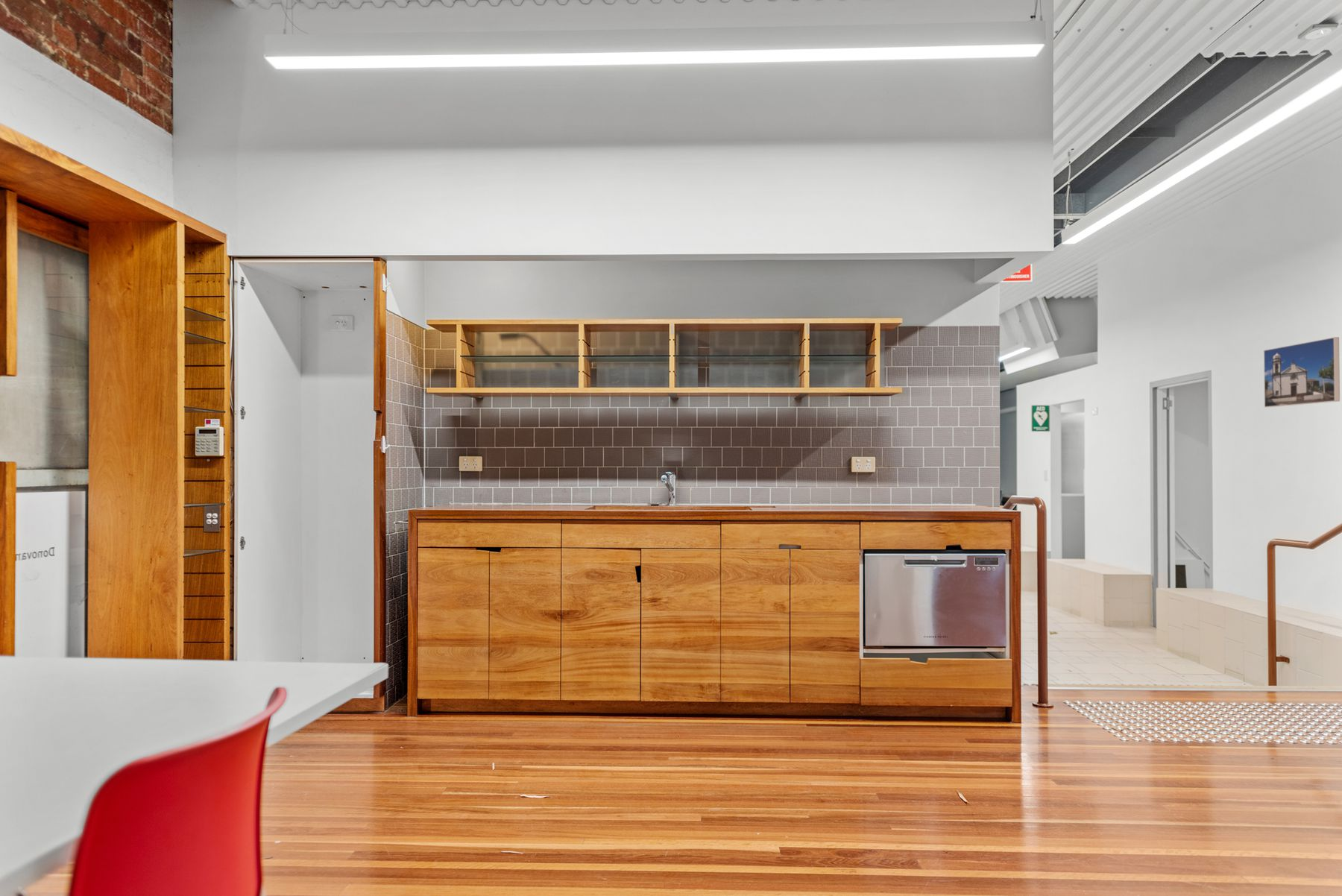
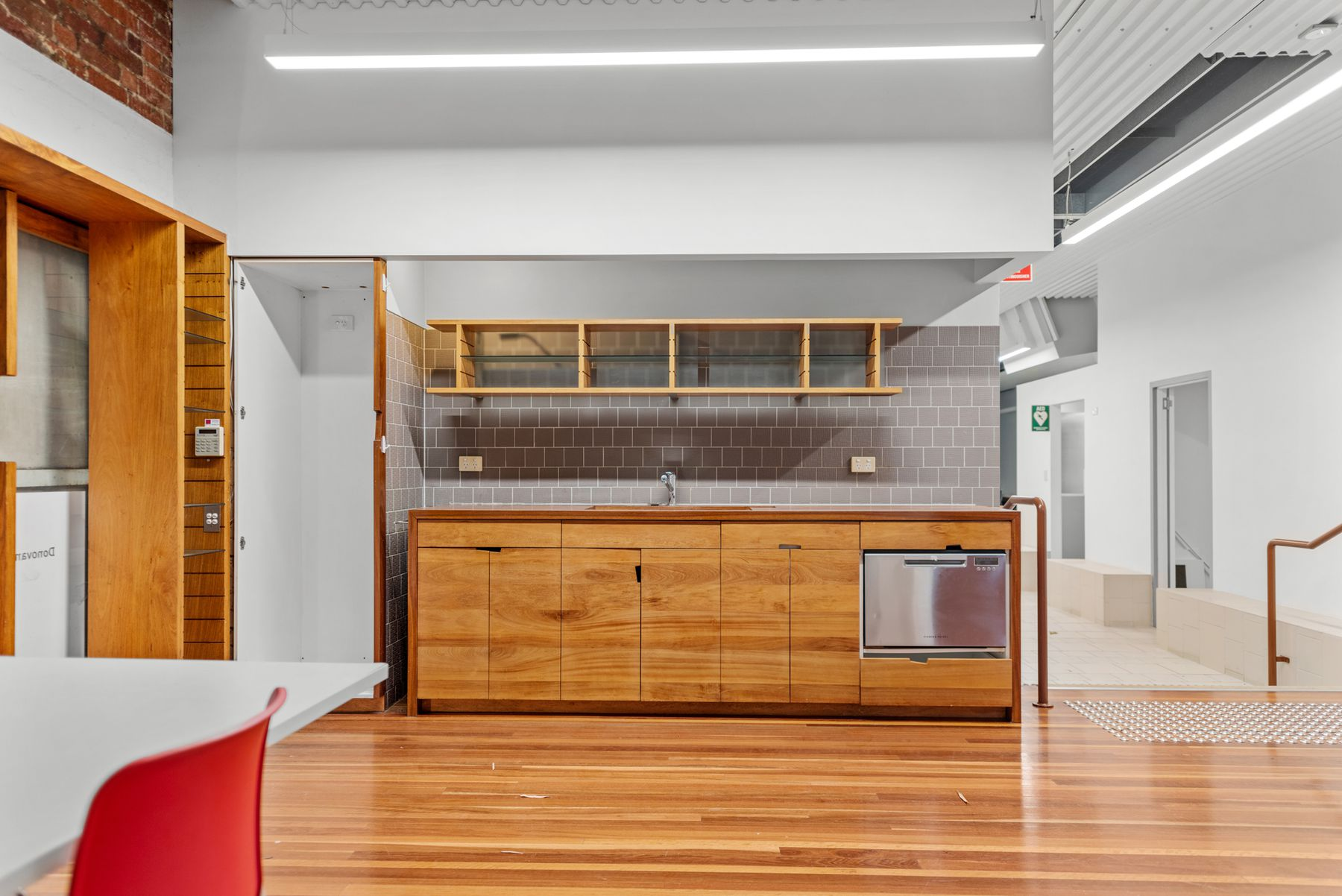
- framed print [1263,336,1341,408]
